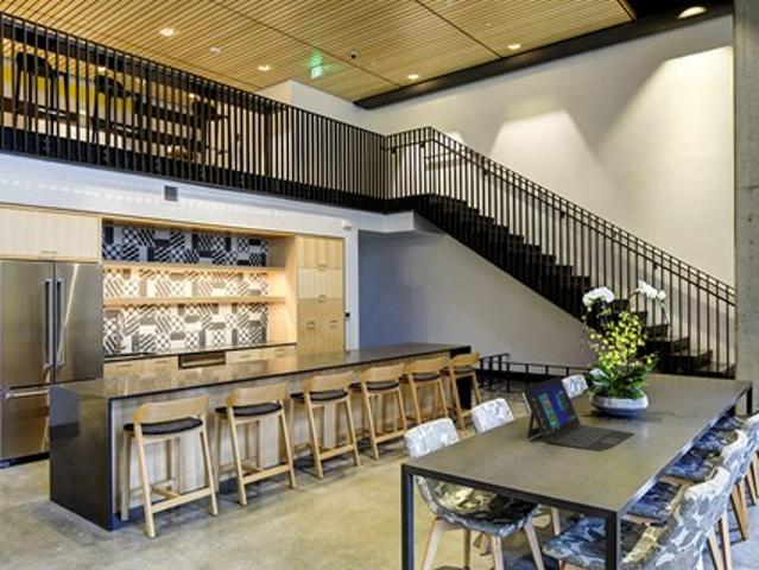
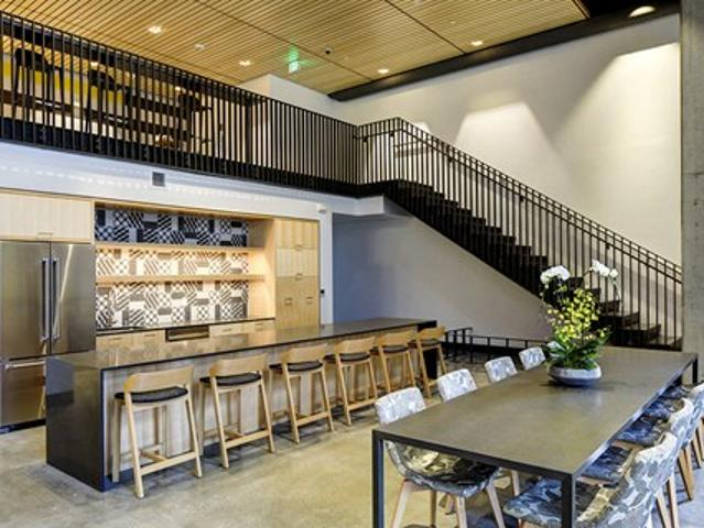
- laptop [521,375,635,452]
